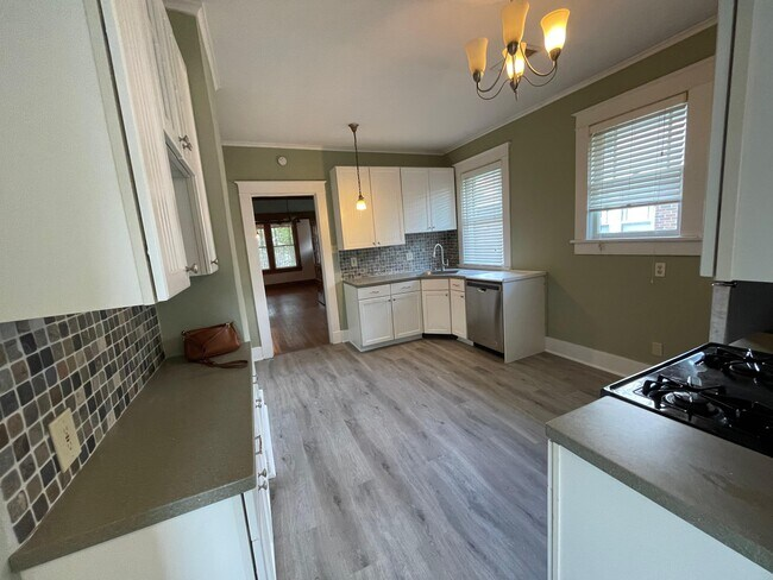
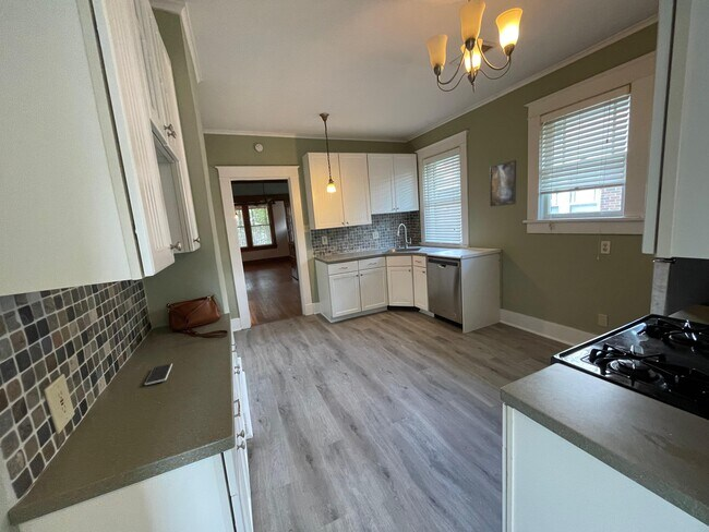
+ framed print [489,159,517,207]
+ smartphone [144,363,173,386]
